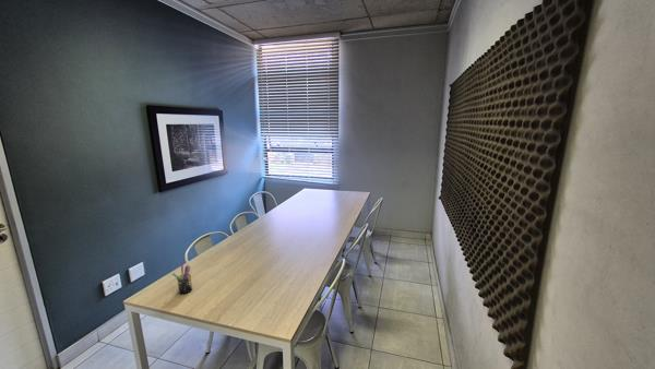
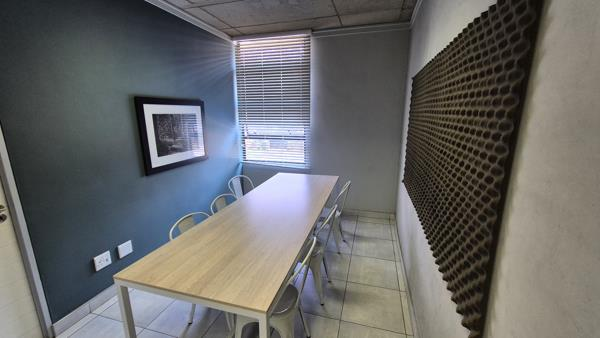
- pen holder [171,263,193,295]
